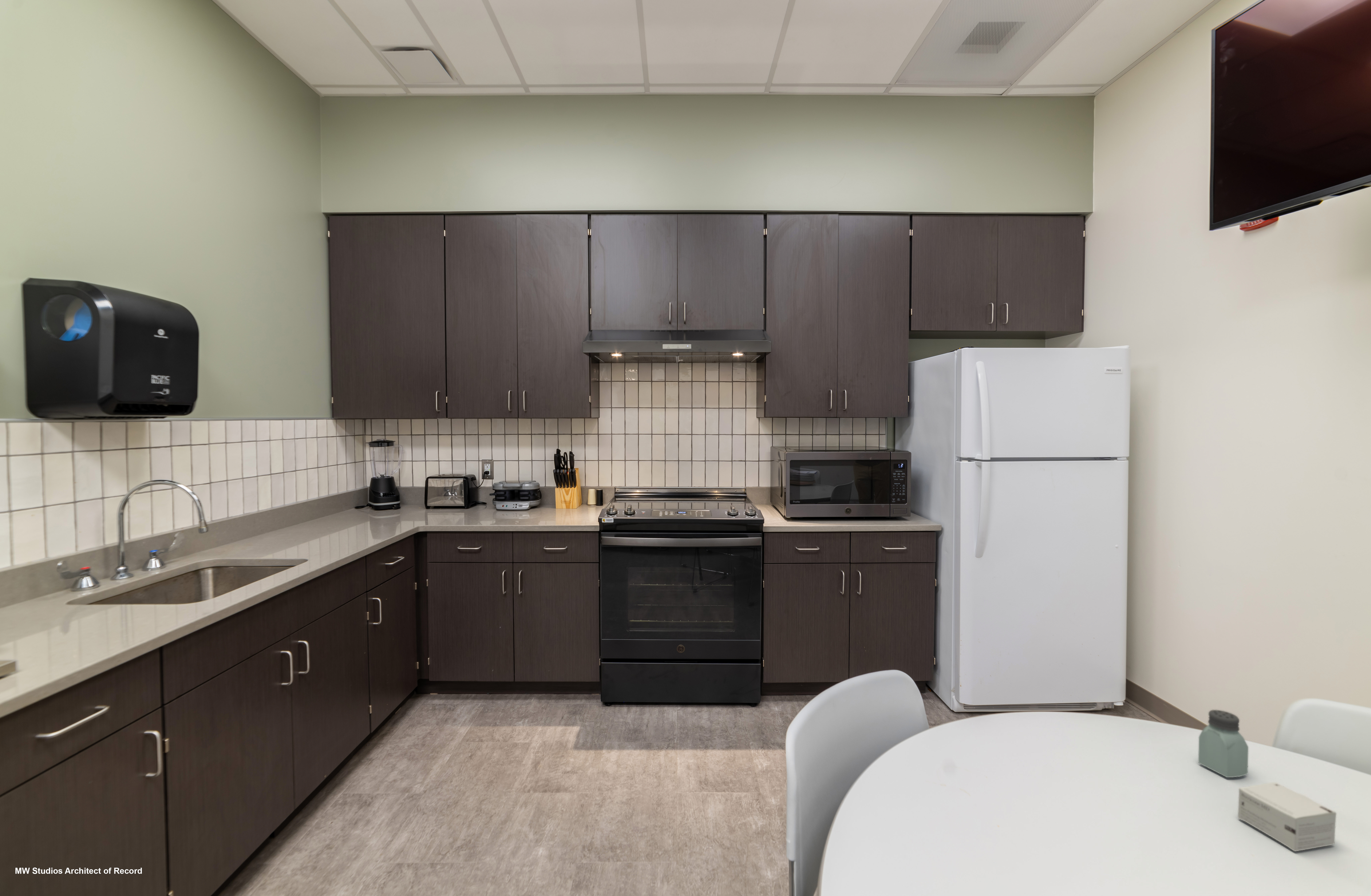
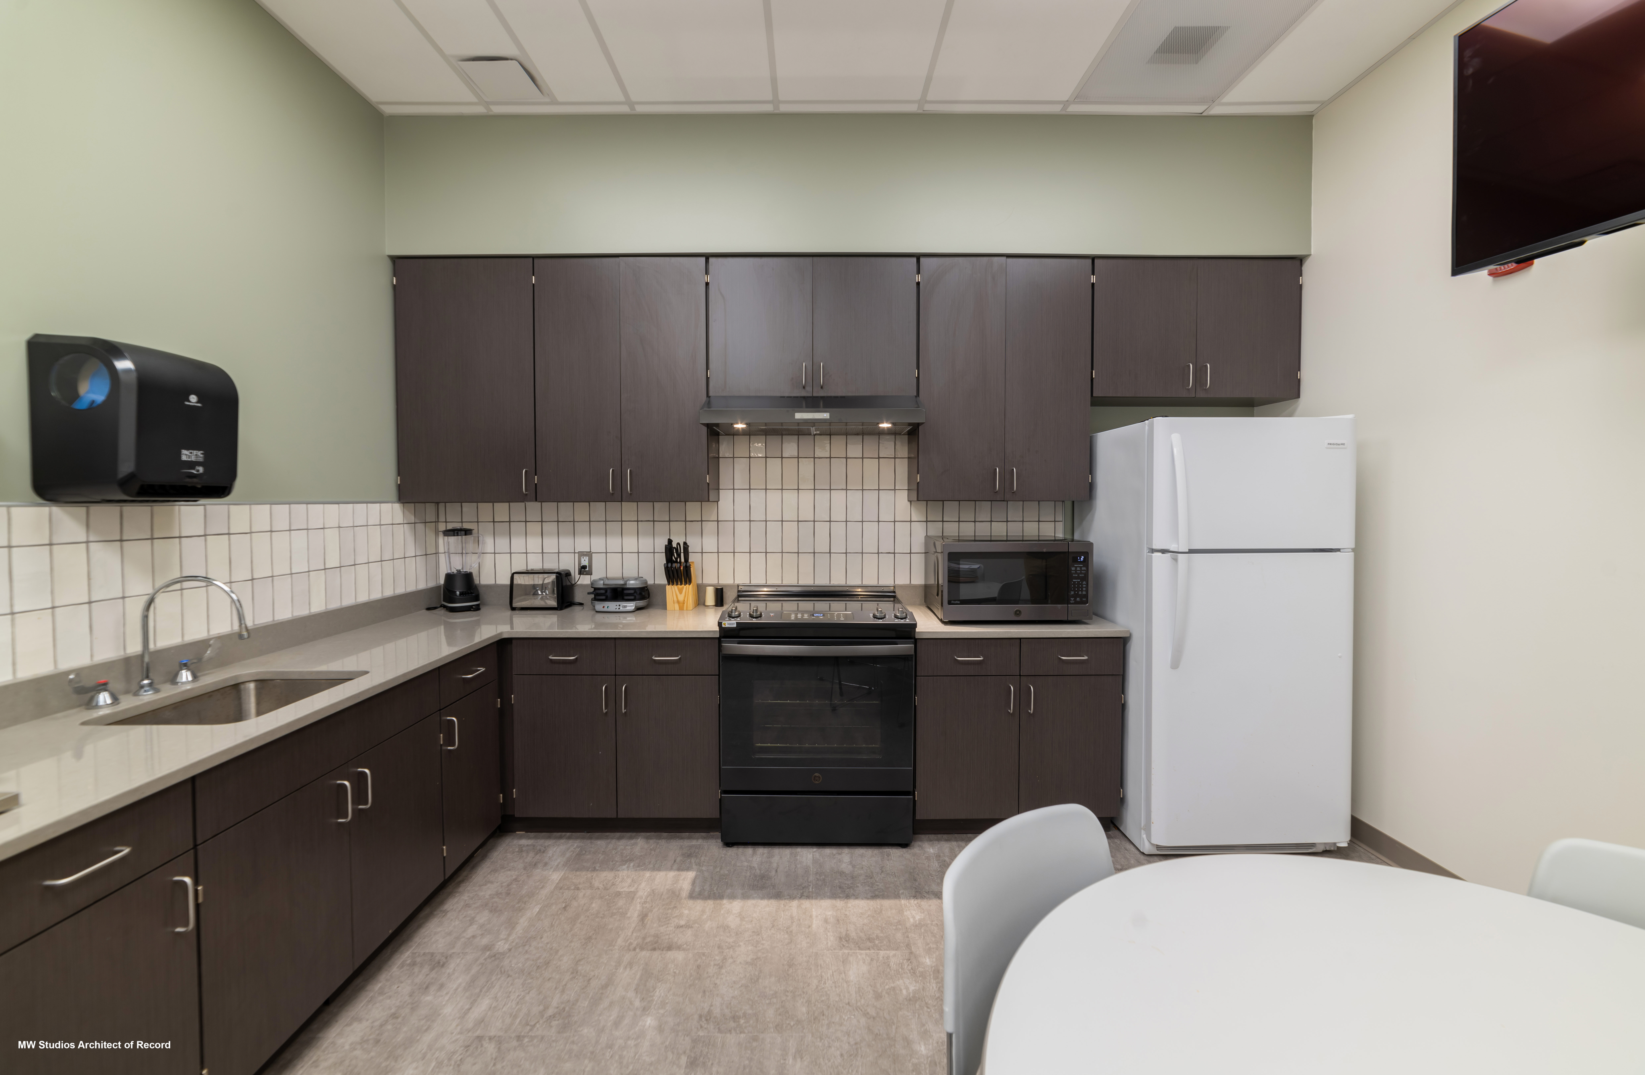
- saltshaker [1198,709,1249,778]
- small box [1237,782,1337,852]
